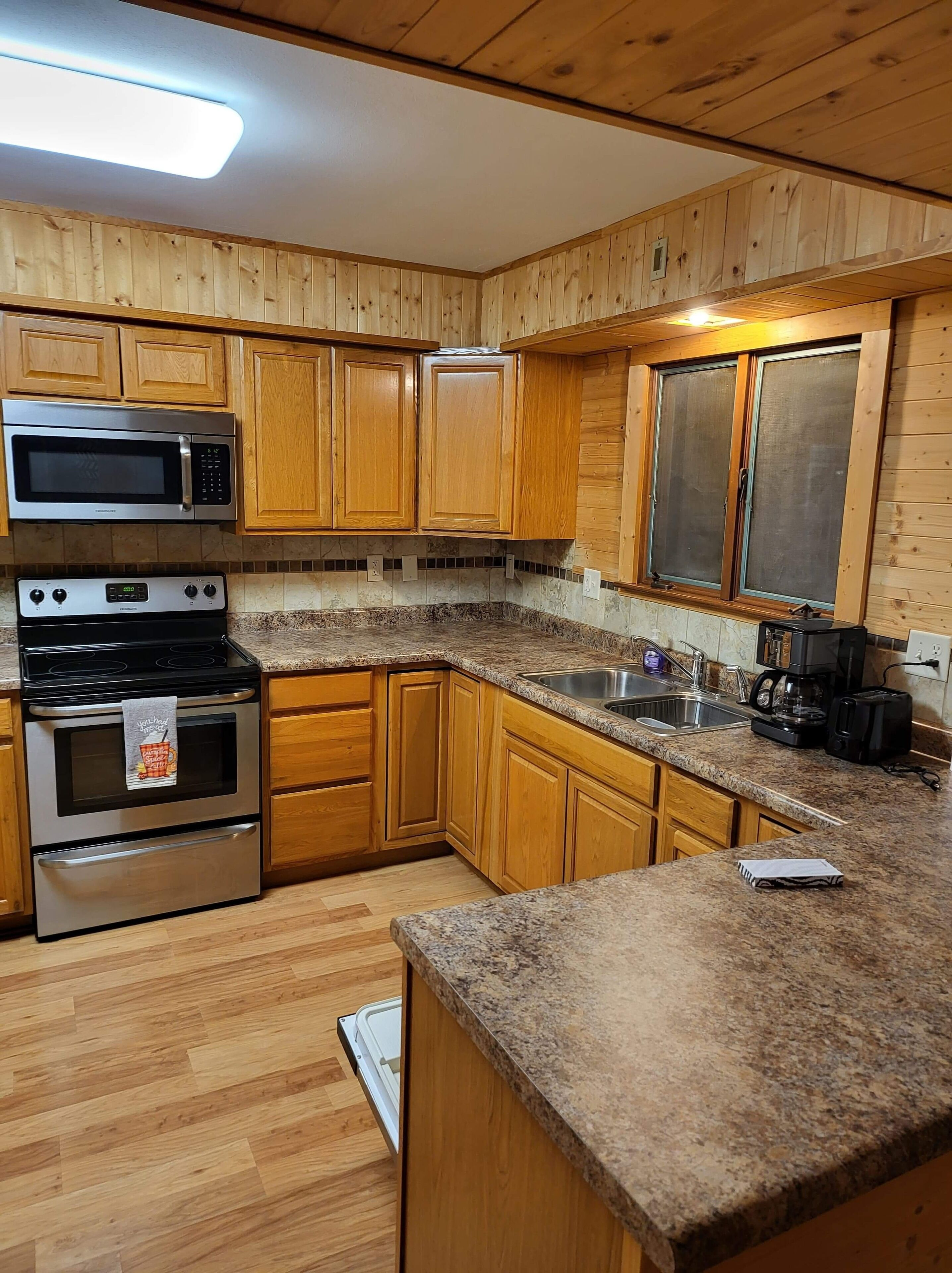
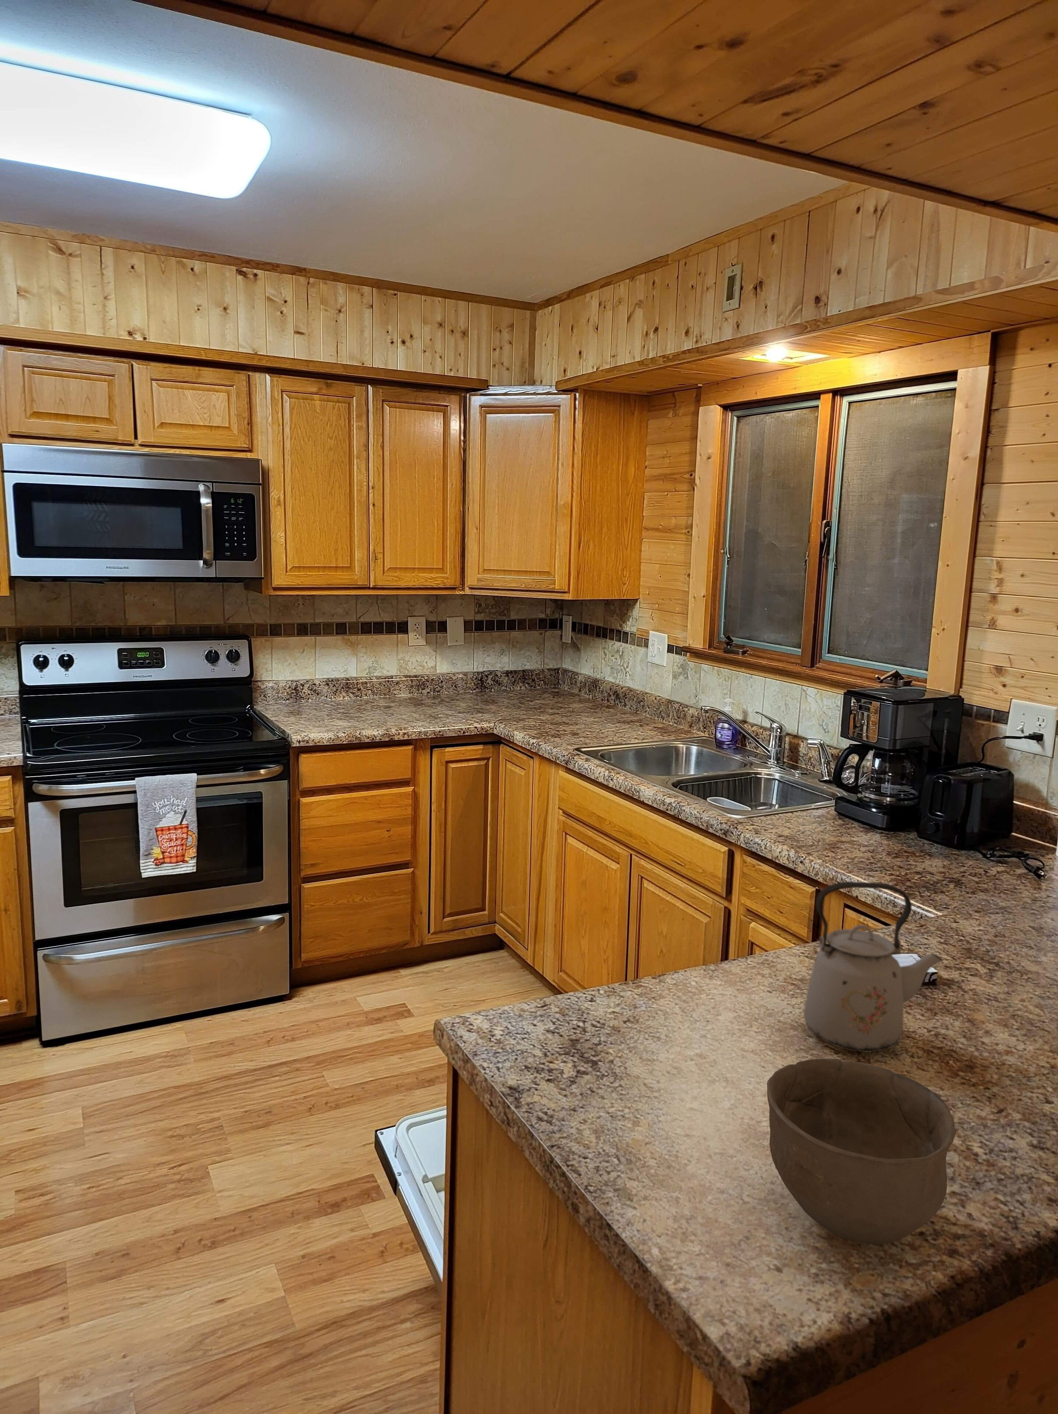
+ bowl [767,1059,957,1245]
+ kettle [804,882,944,1052]
